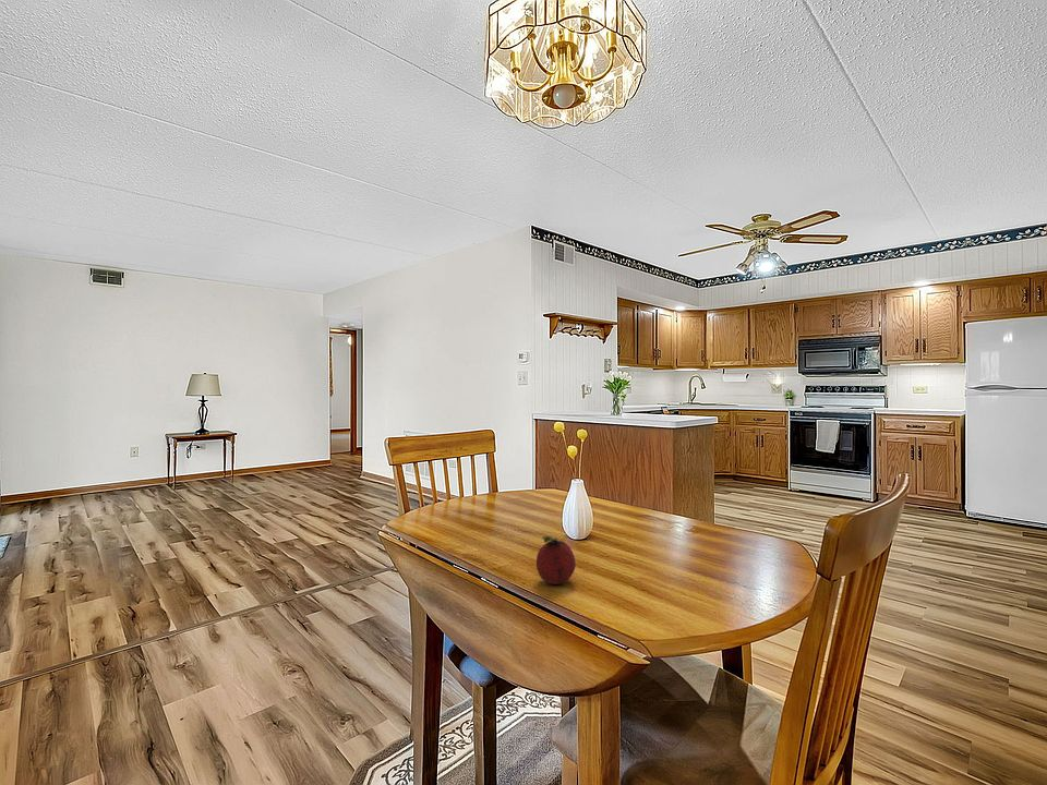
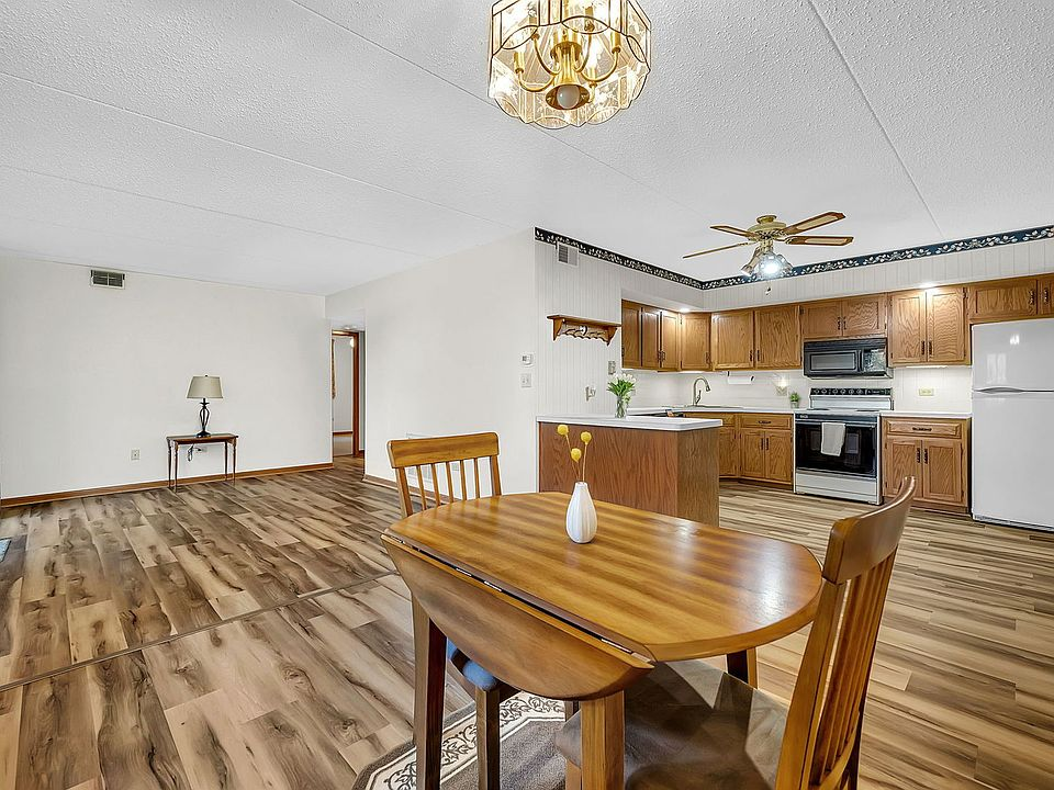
- fruit [535,535,577,585]
